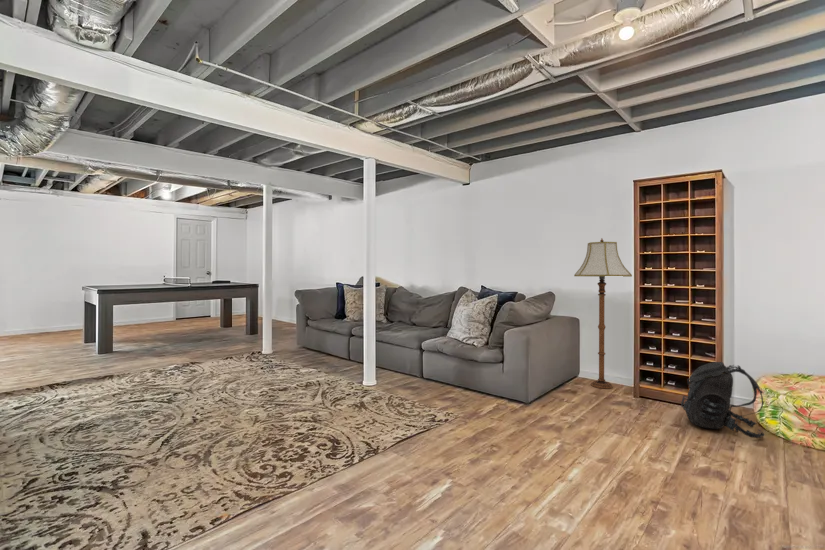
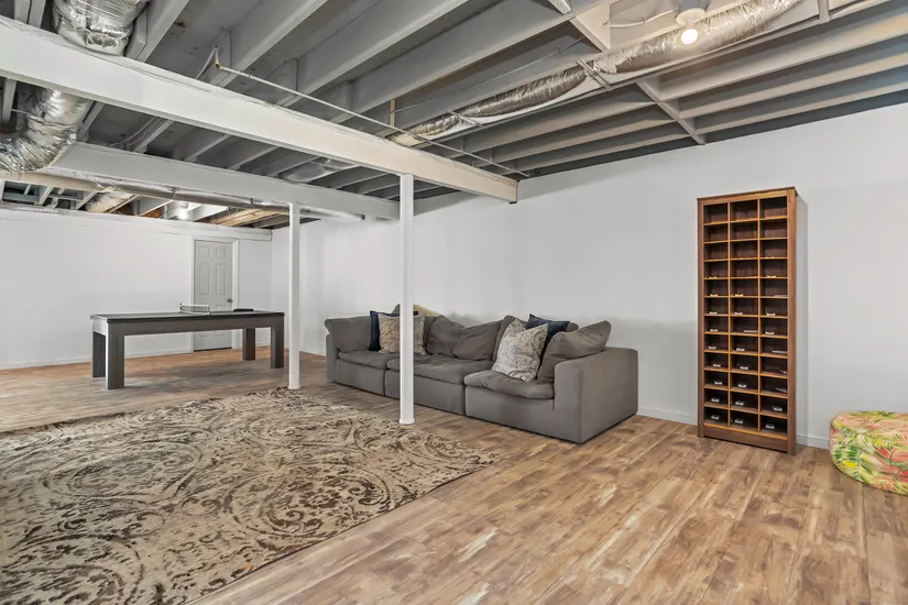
- backpack [680,361,766,439]
- floor lamp [573,237,633,389]
